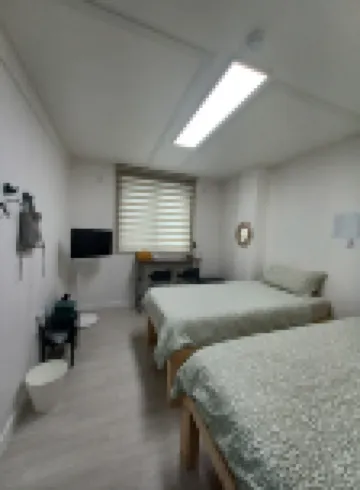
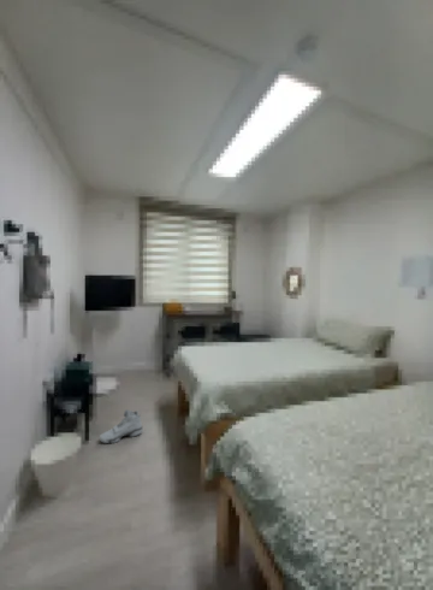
+ sneaker [99,408,144,444]
